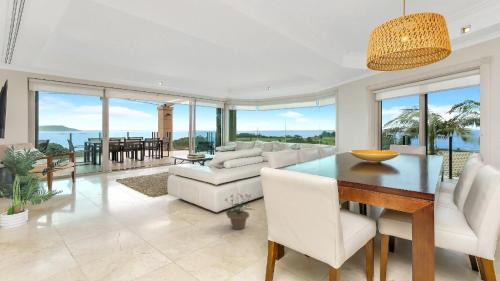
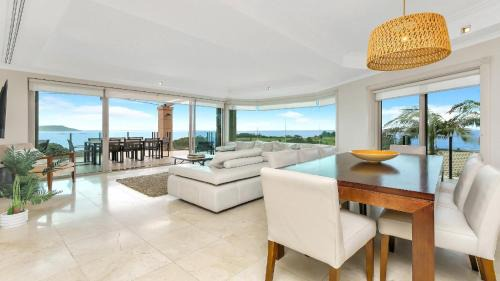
- potted plant [224,192,255,230]
